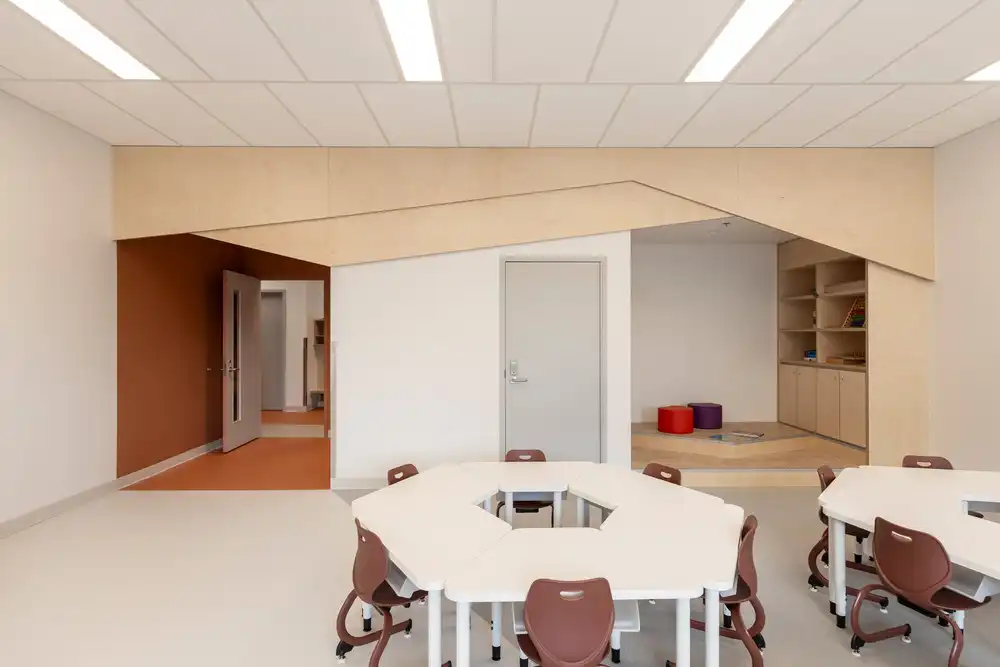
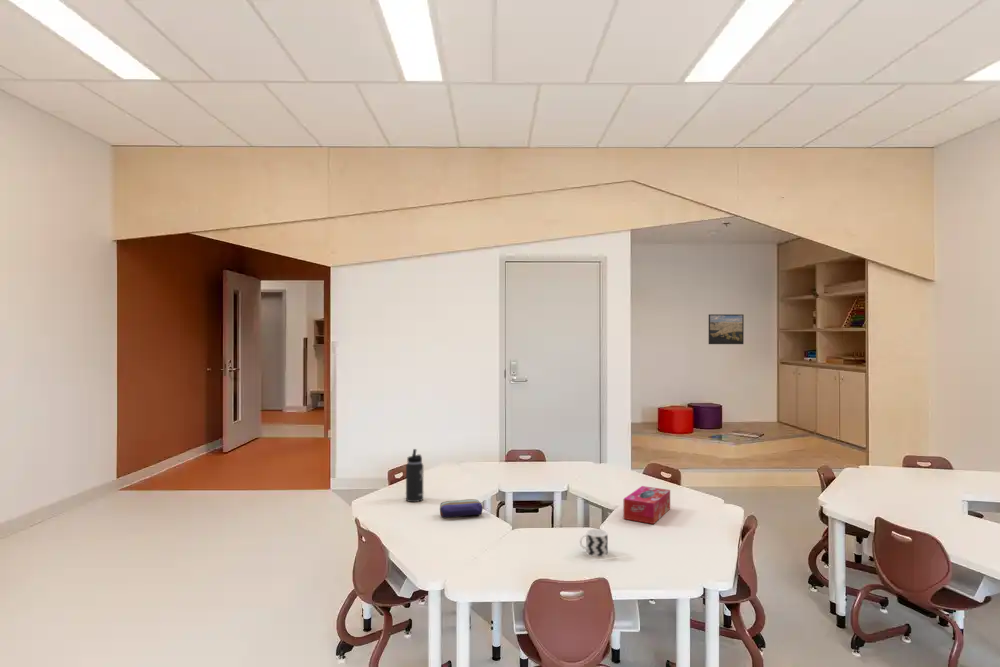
+ tissue box [622,485,671,525]
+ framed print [708,313,745,345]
+ pencil case [439,498,484,518]
+ thermos bottle [405,448,425,503]
+ cup [579,528,609,558]
